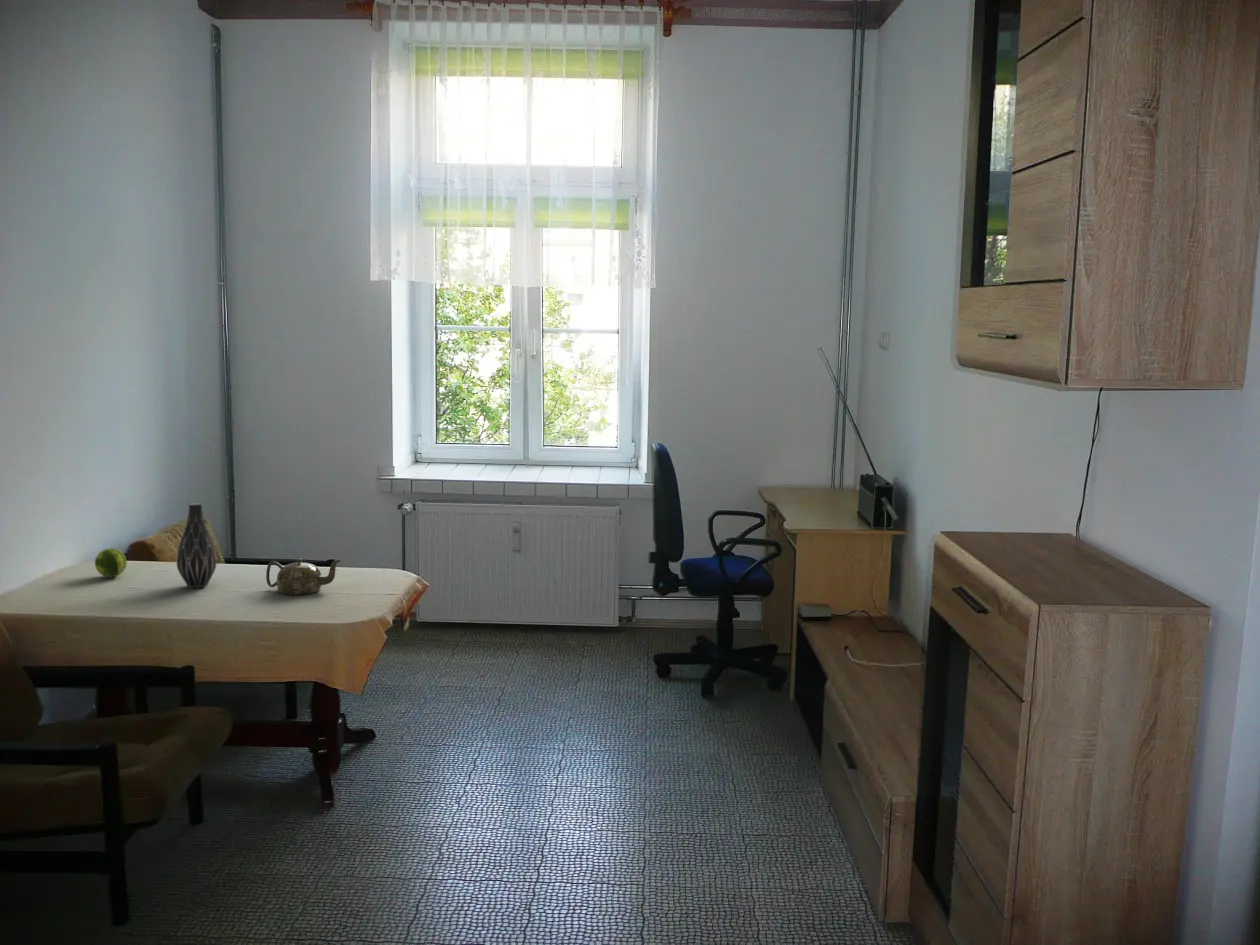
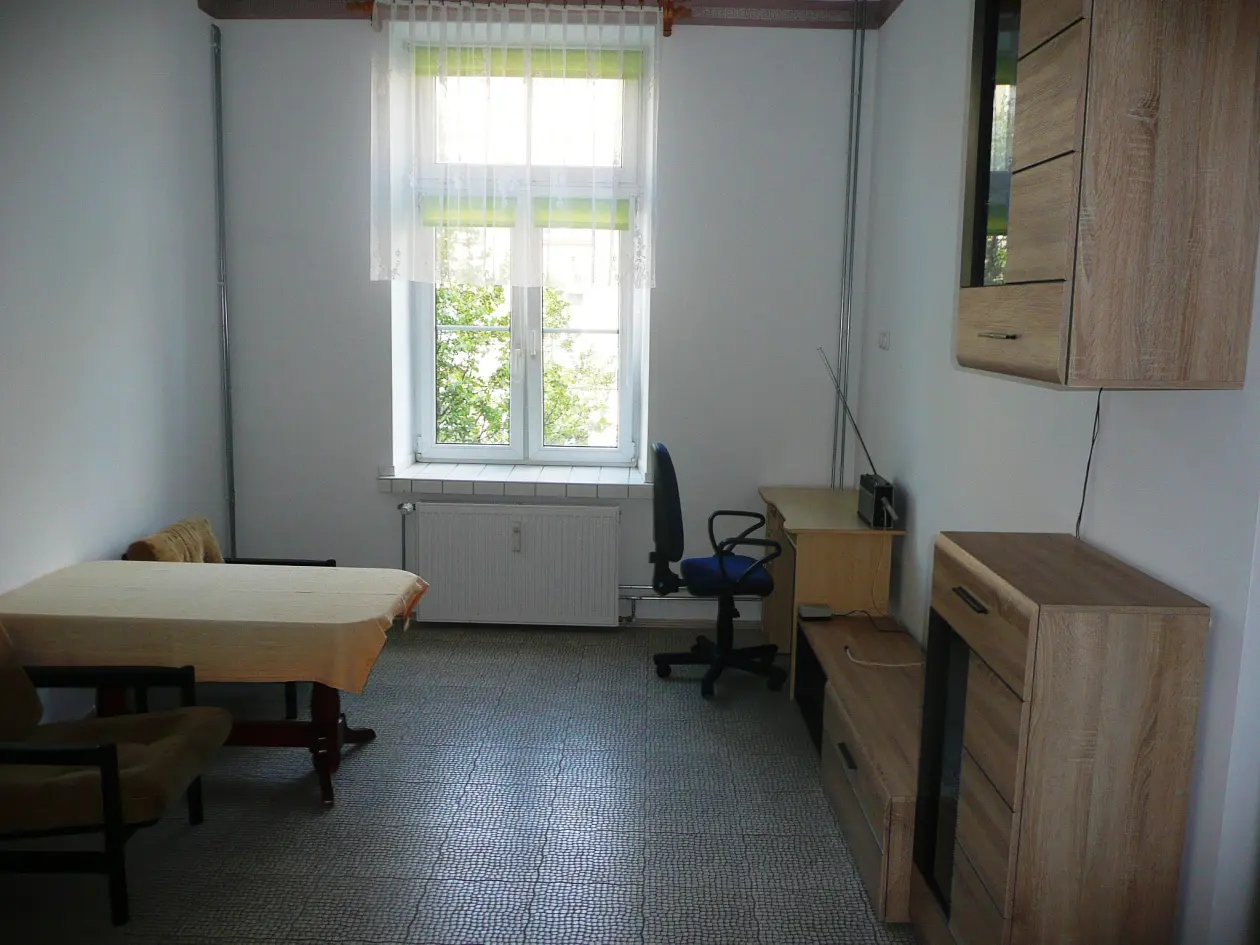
- vase [176,502,218,589]
- fruit [94,547,128,578]
- teapot [265,558,341,596]
